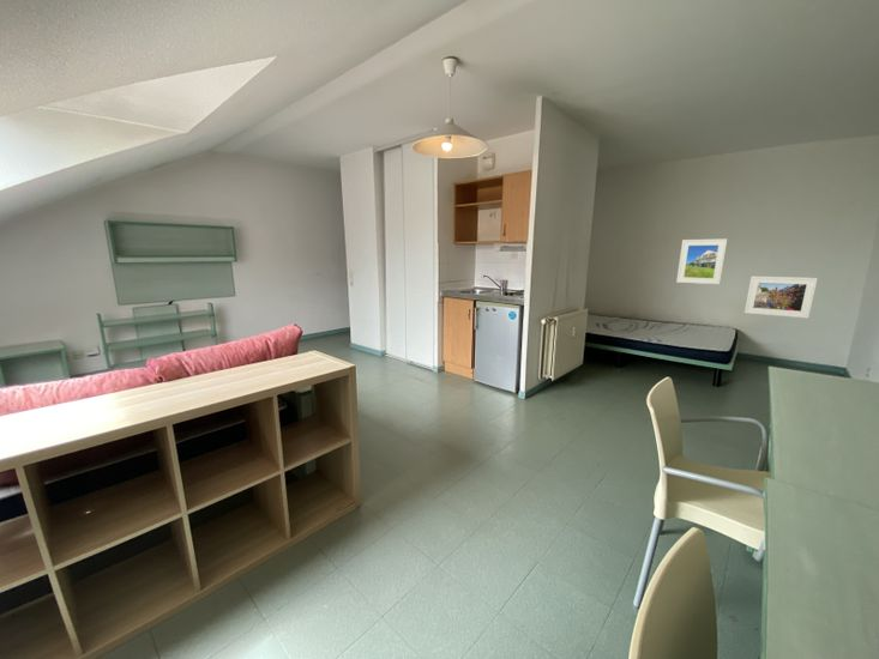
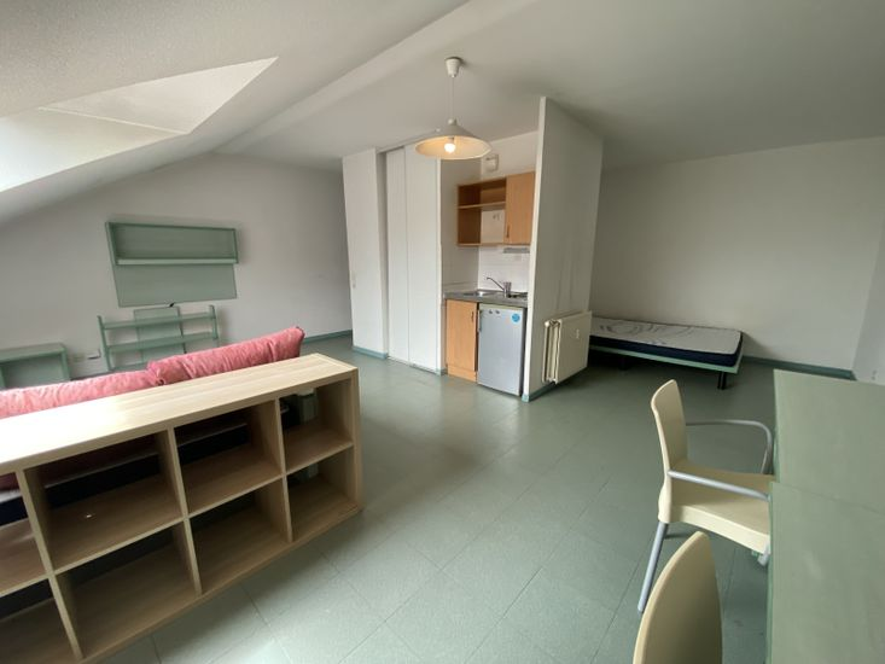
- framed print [675,237,728,285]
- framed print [743,274,819,320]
